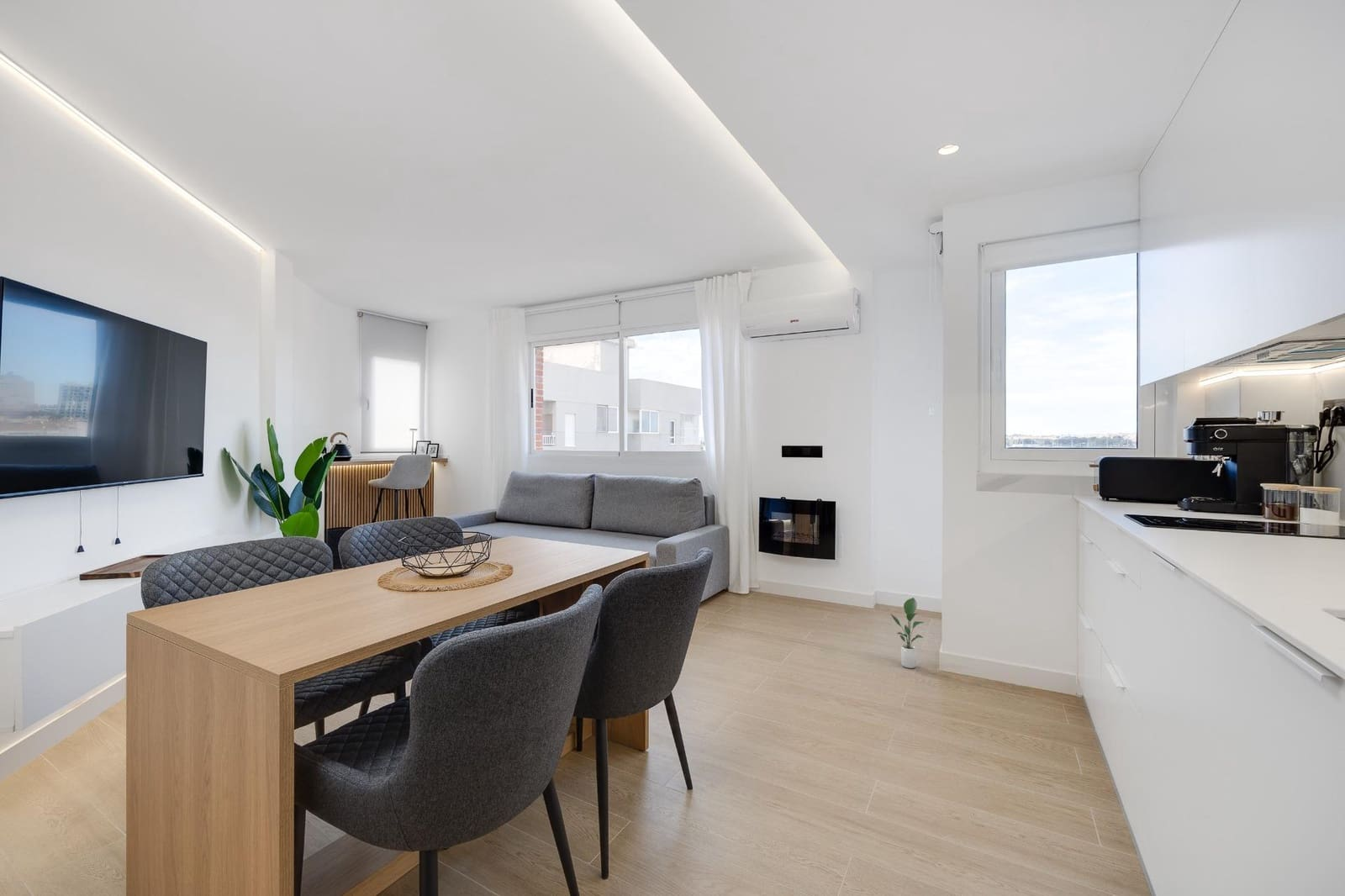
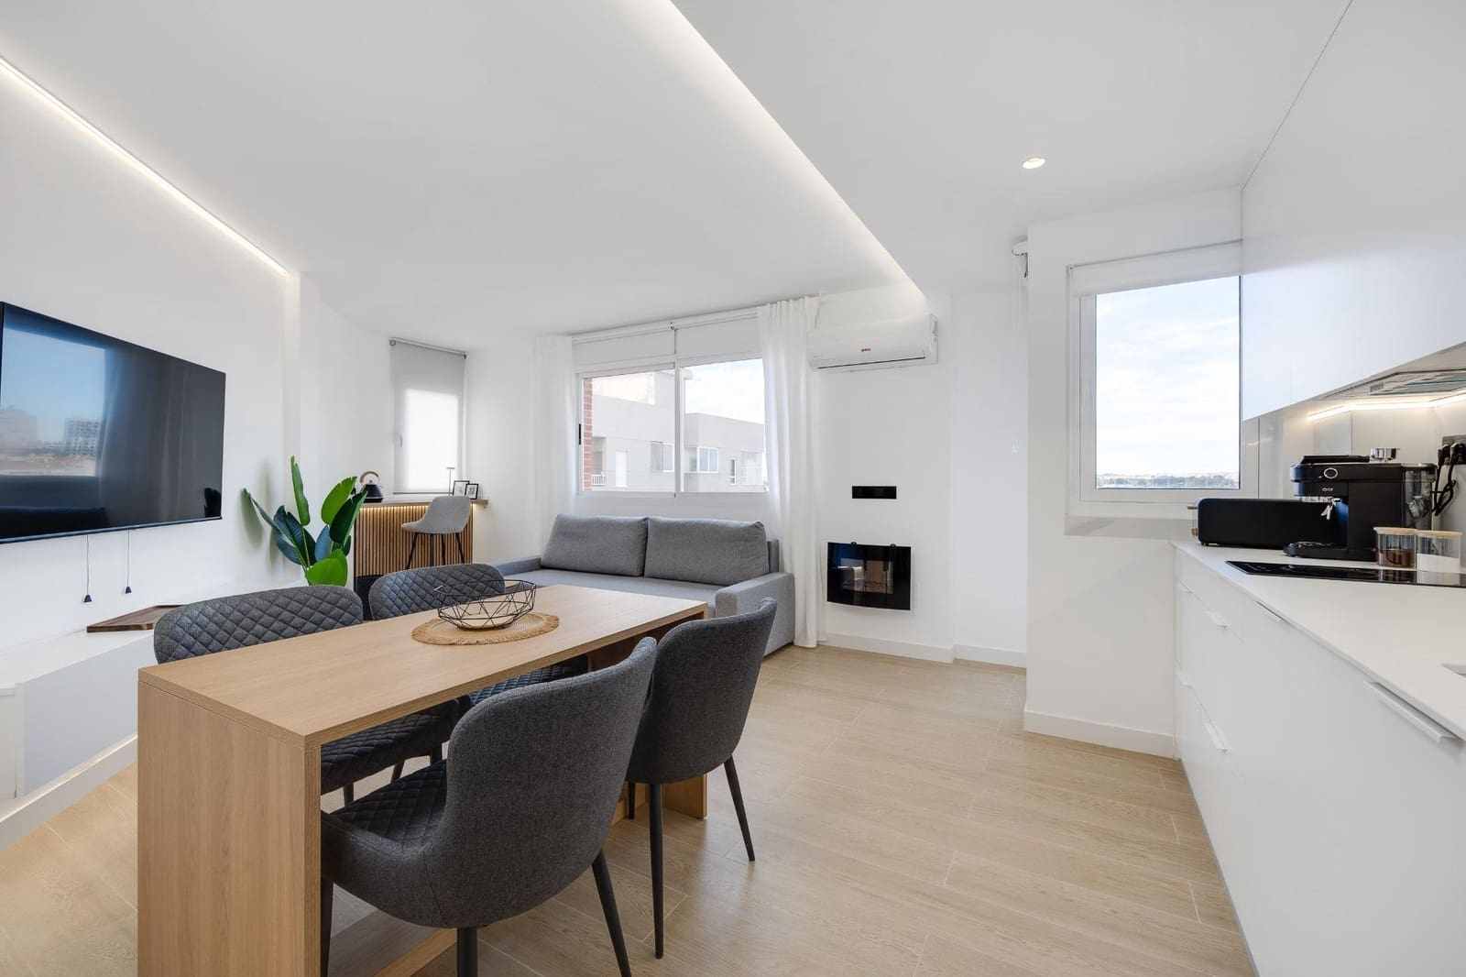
- potted plant [890,597,925,669]
